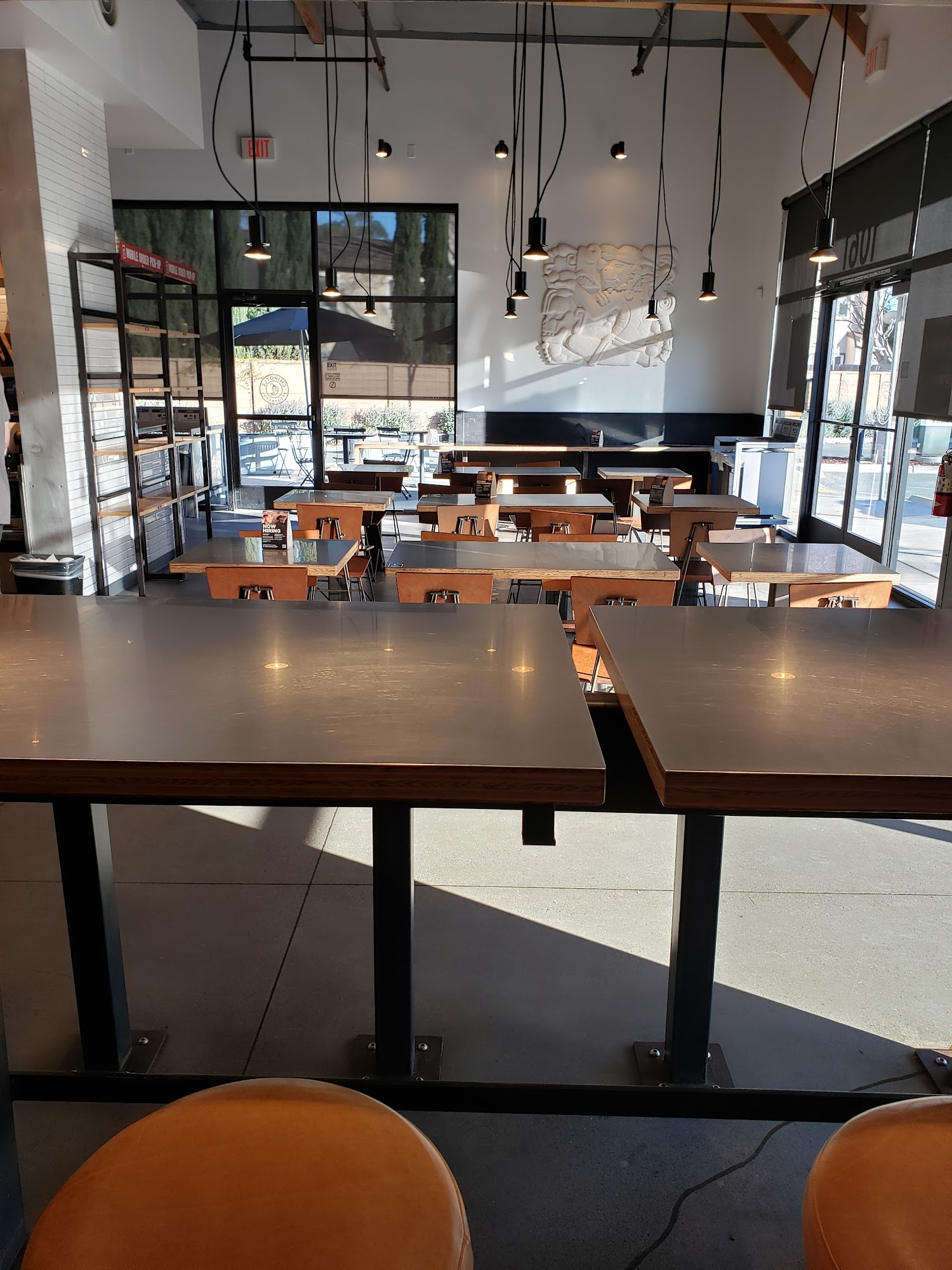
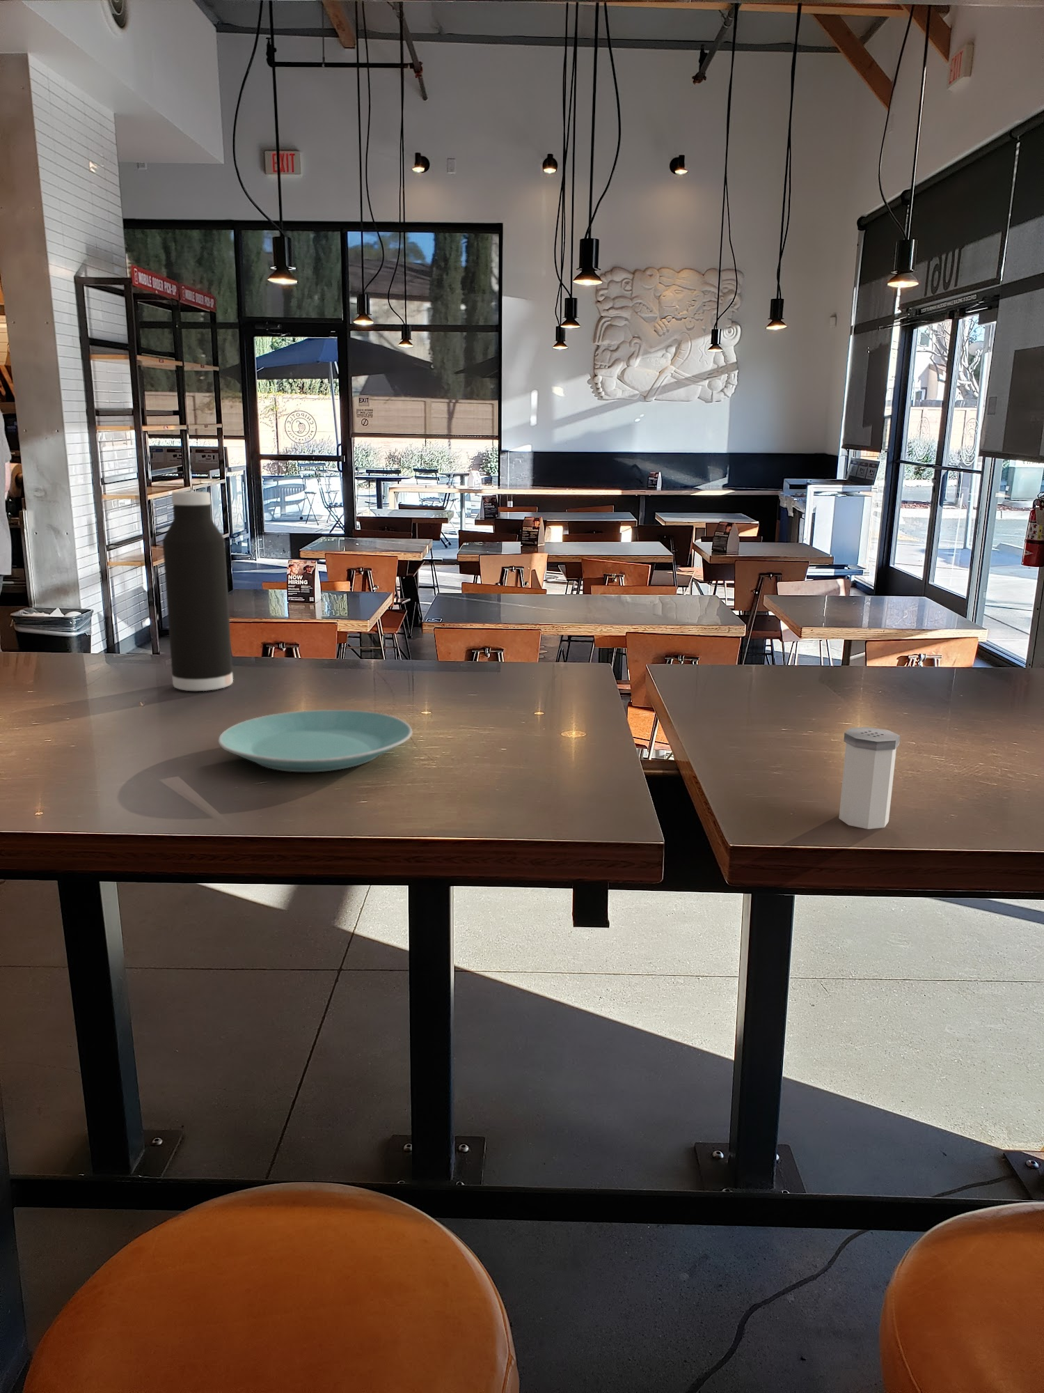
+ salt shaker [838,726,900,829]
+ plate [218,709,412,772]
+ water bottle [162,491,234,692]
